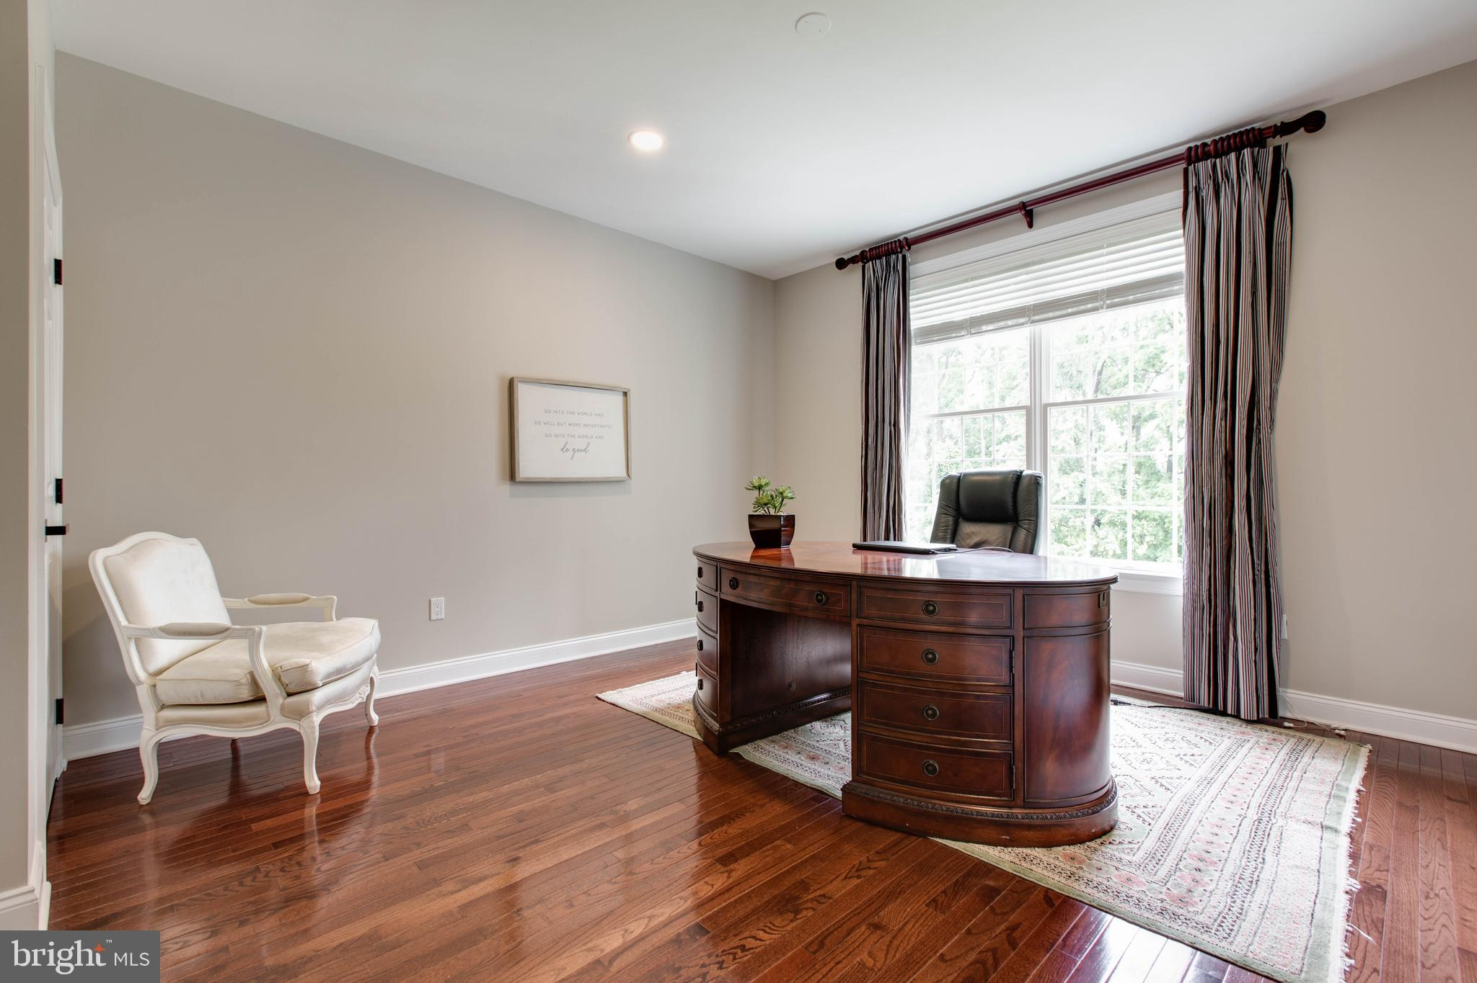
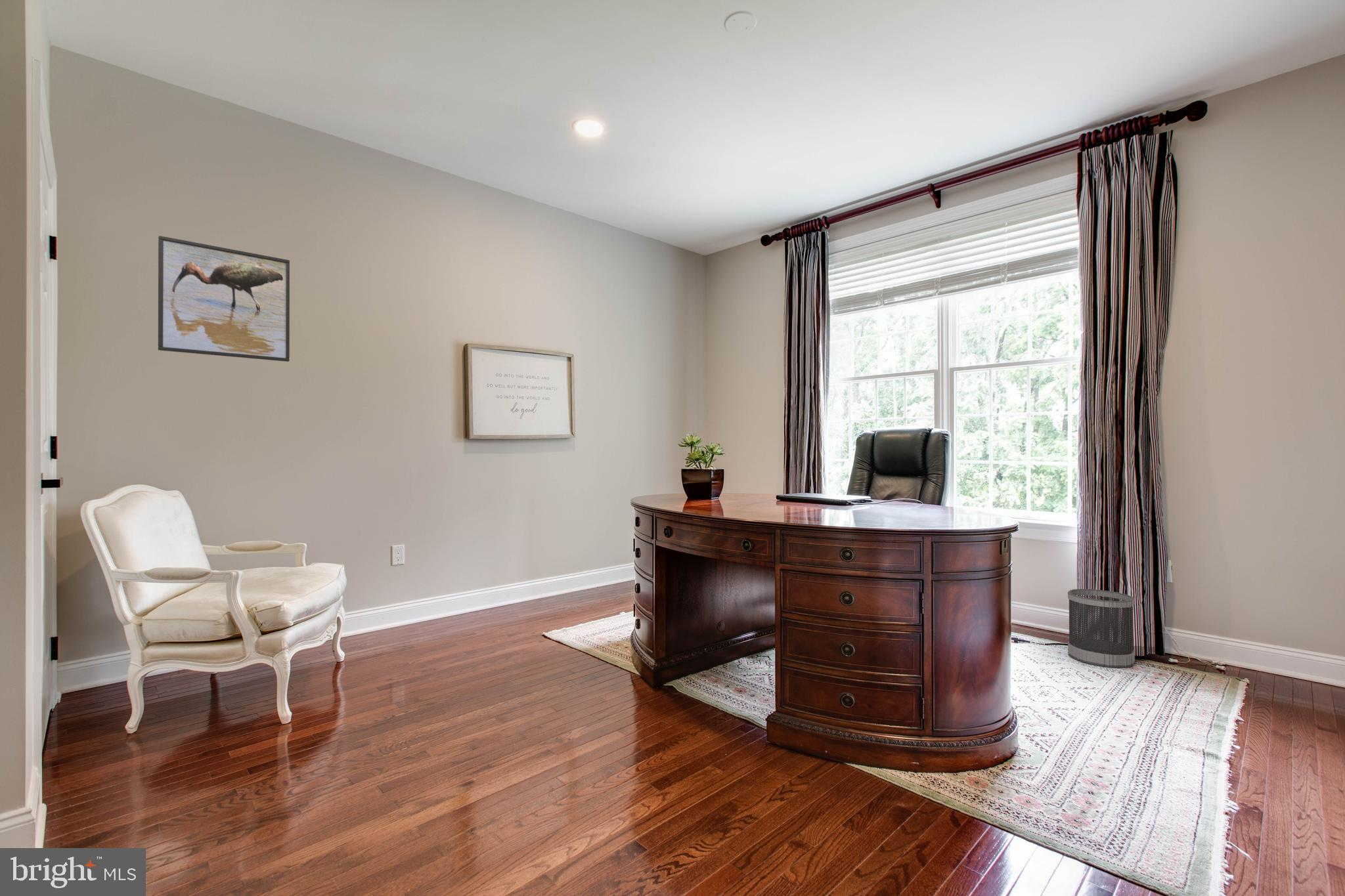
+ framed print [158,235,290,362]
+ wastebasket [1067,588,1136,668]
